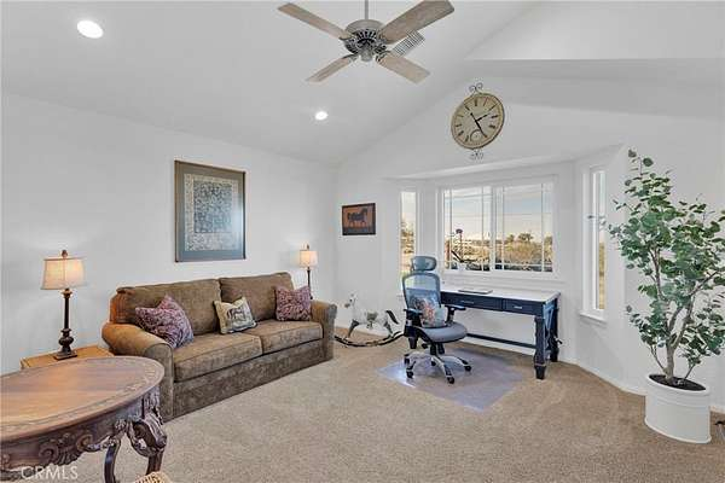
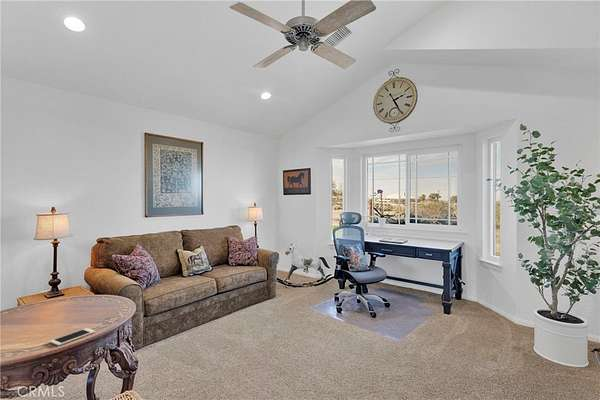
+ cell phone [49,327,96,347]
